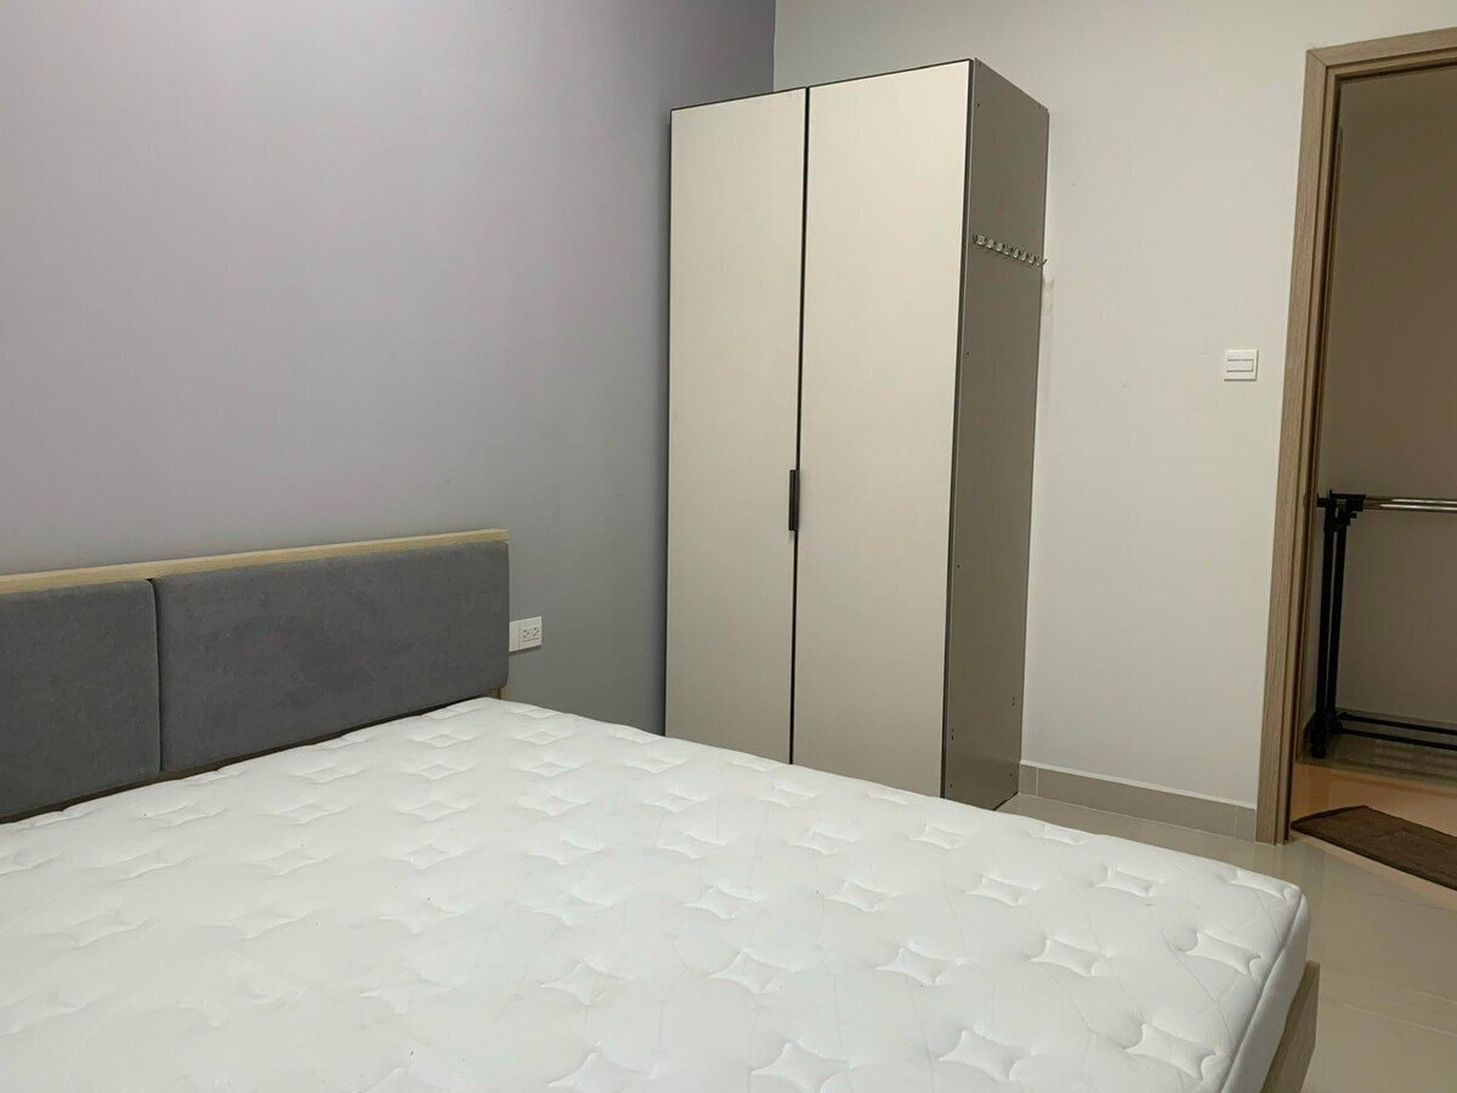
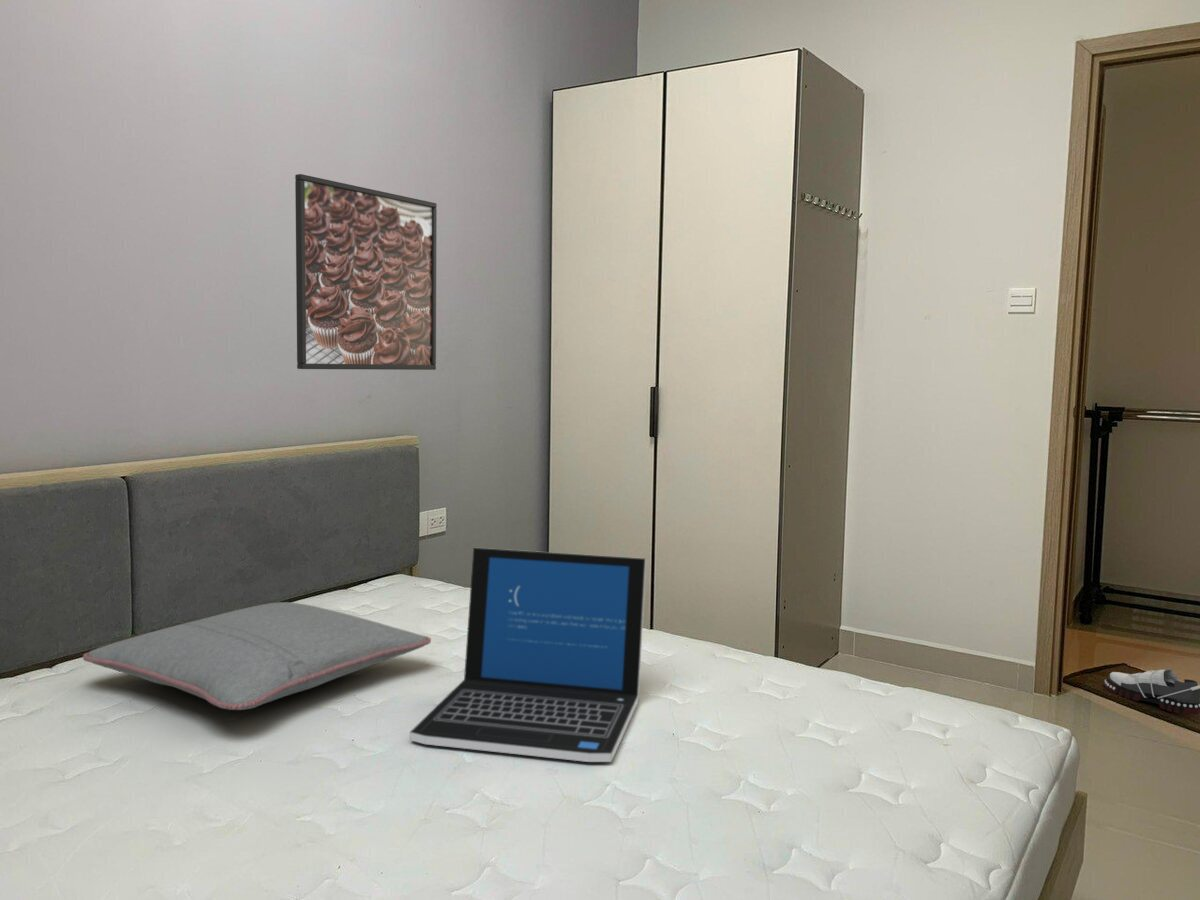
+ laptop [409,547,647,763]
+ pillow [82,601,432,711]
+ shoe [1103,668,1200,715]
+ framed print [294,173,438,371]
